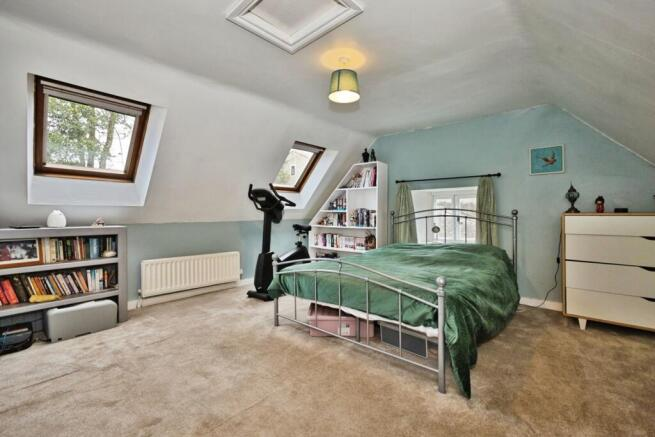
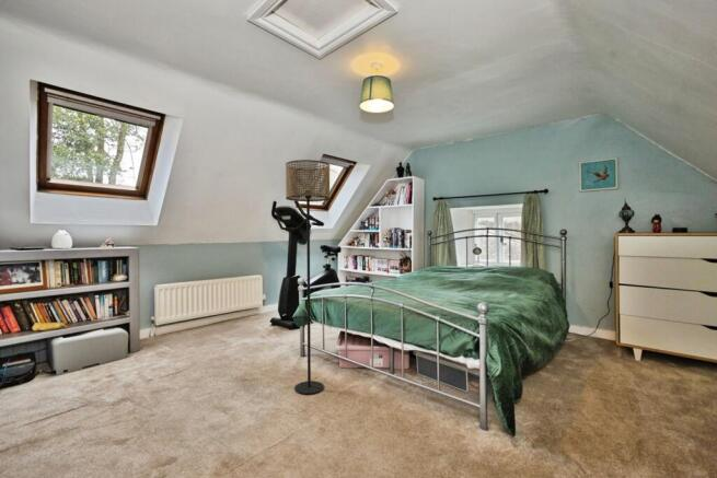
+ floor lamp [285,159,331,395]
